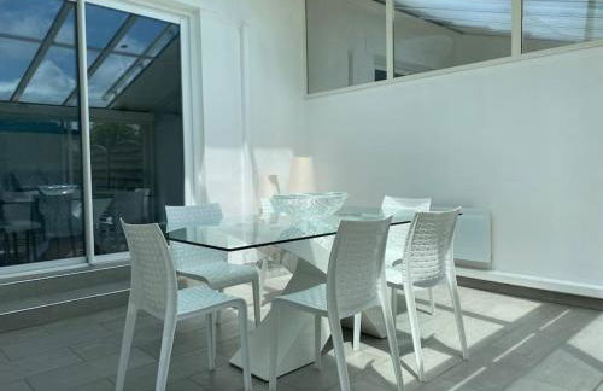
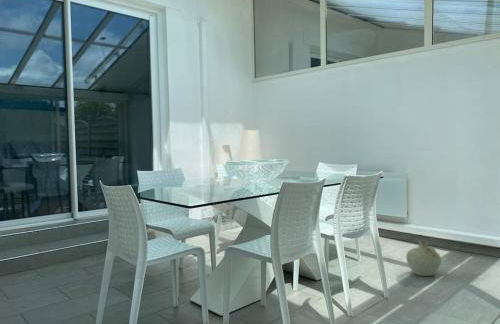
+ ceramic jug [405,240,443,277]
